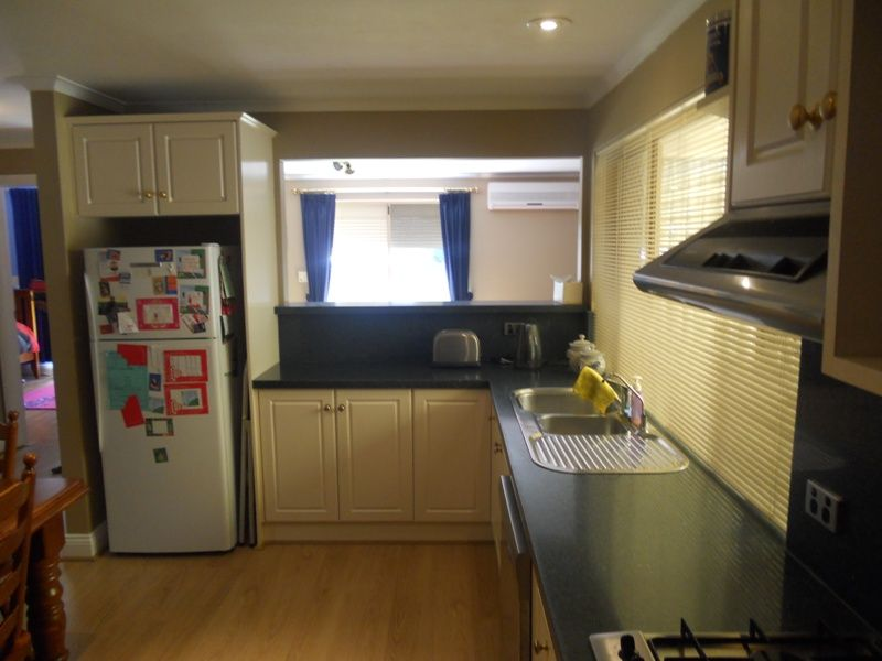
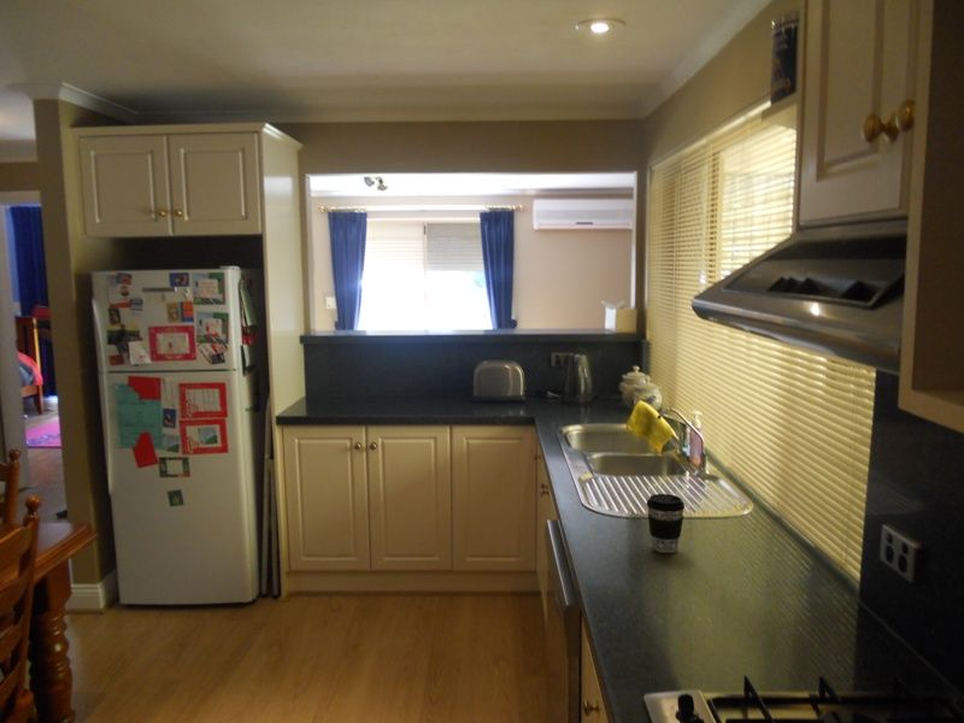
+ coffee cup [646,493,686,554]
